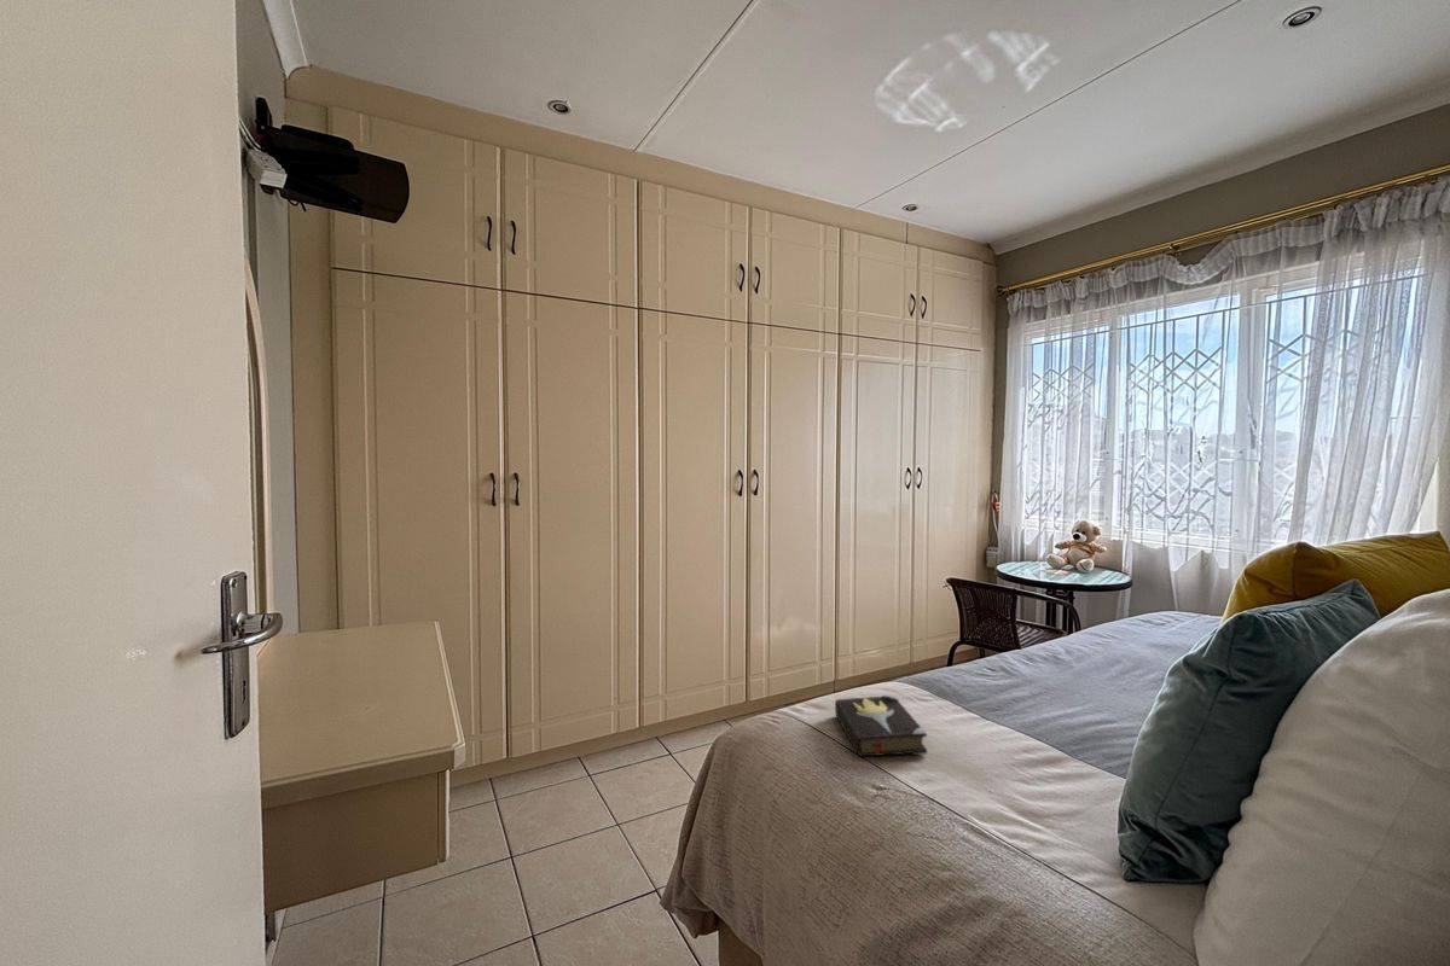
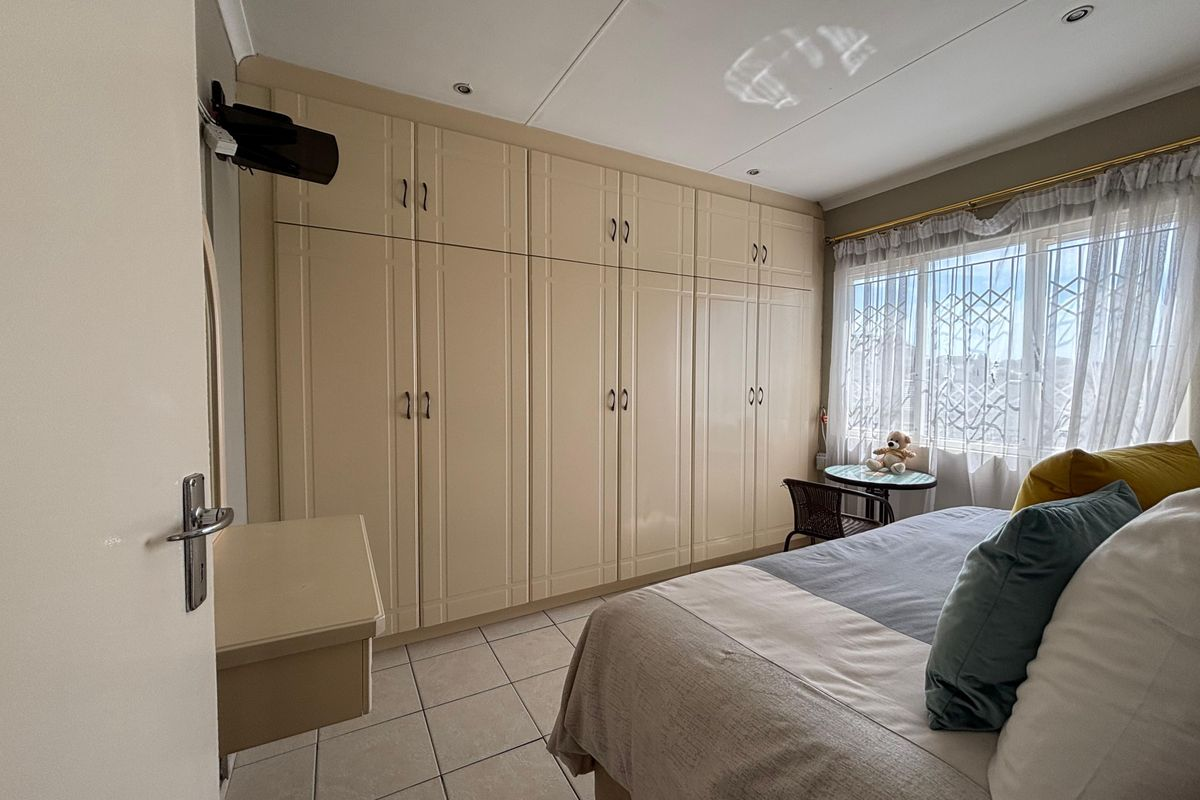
- hardback book [834,693,928,757]
